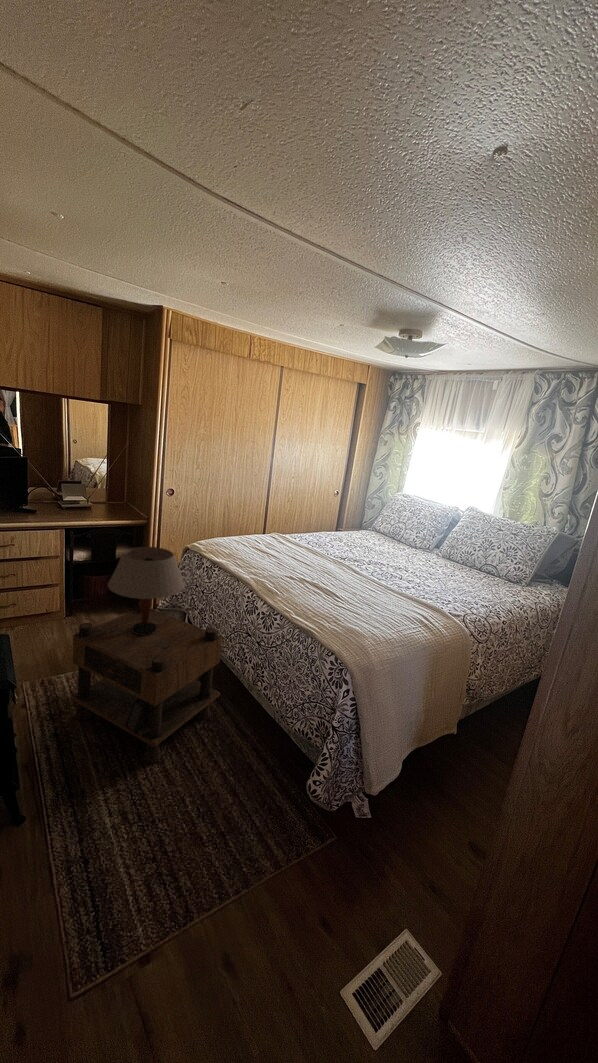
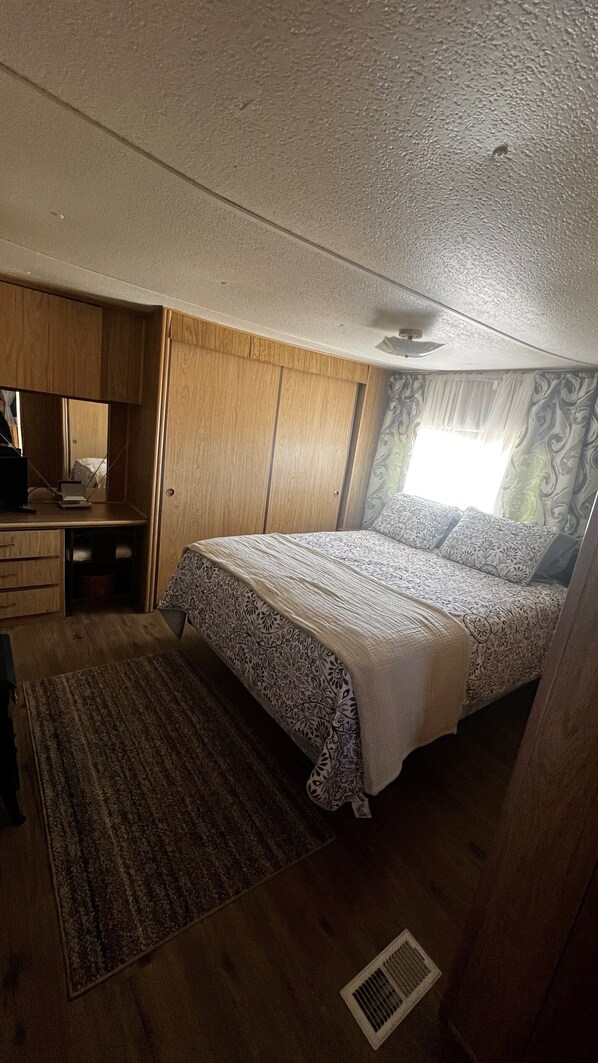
- nightstand [70,601,223,764]
- table lamp [107,546,186,635]
